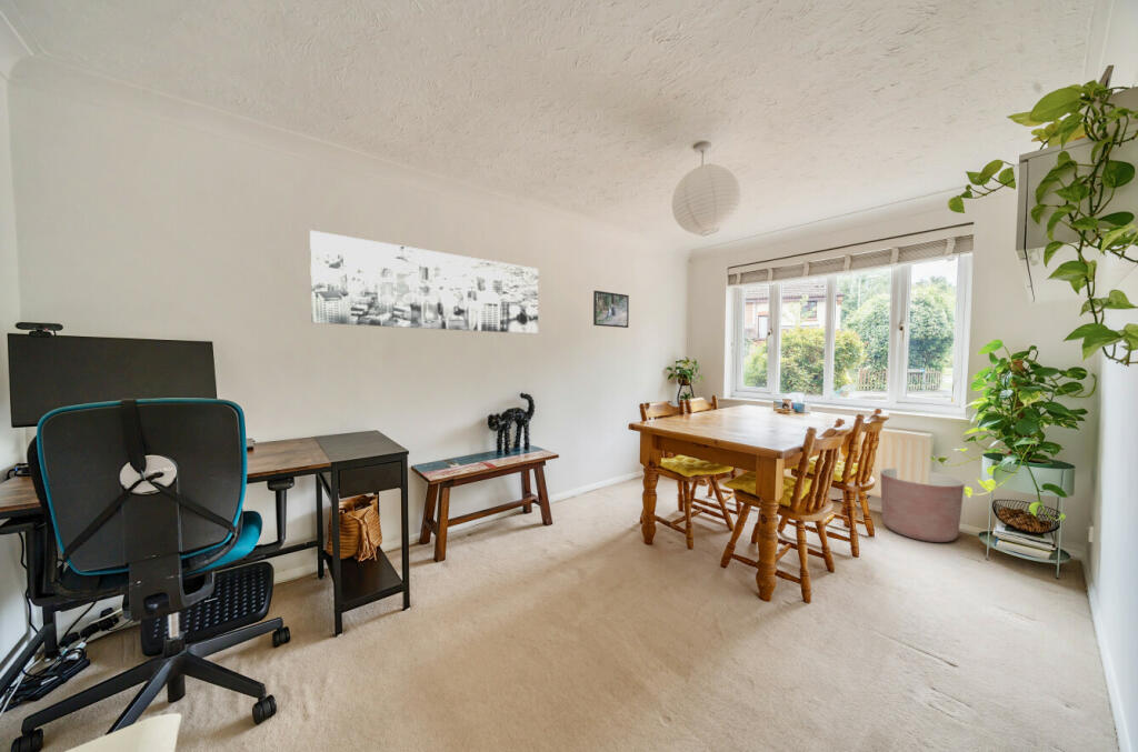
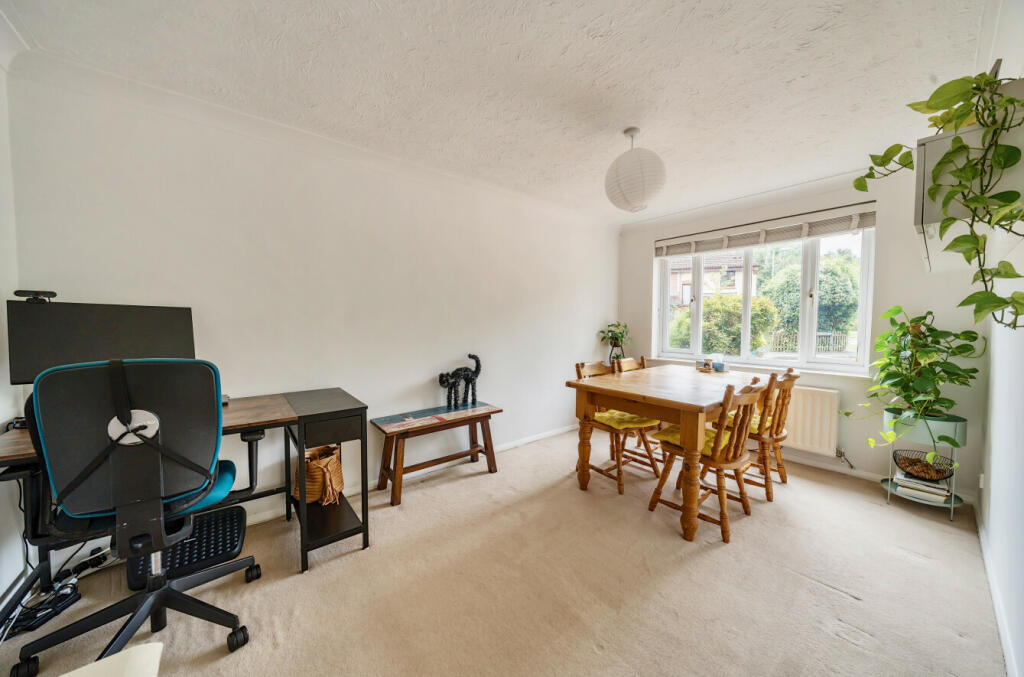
- planter [879,467,966,543]
- wall art [309,230,539,335]
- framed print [592,290,630,329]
